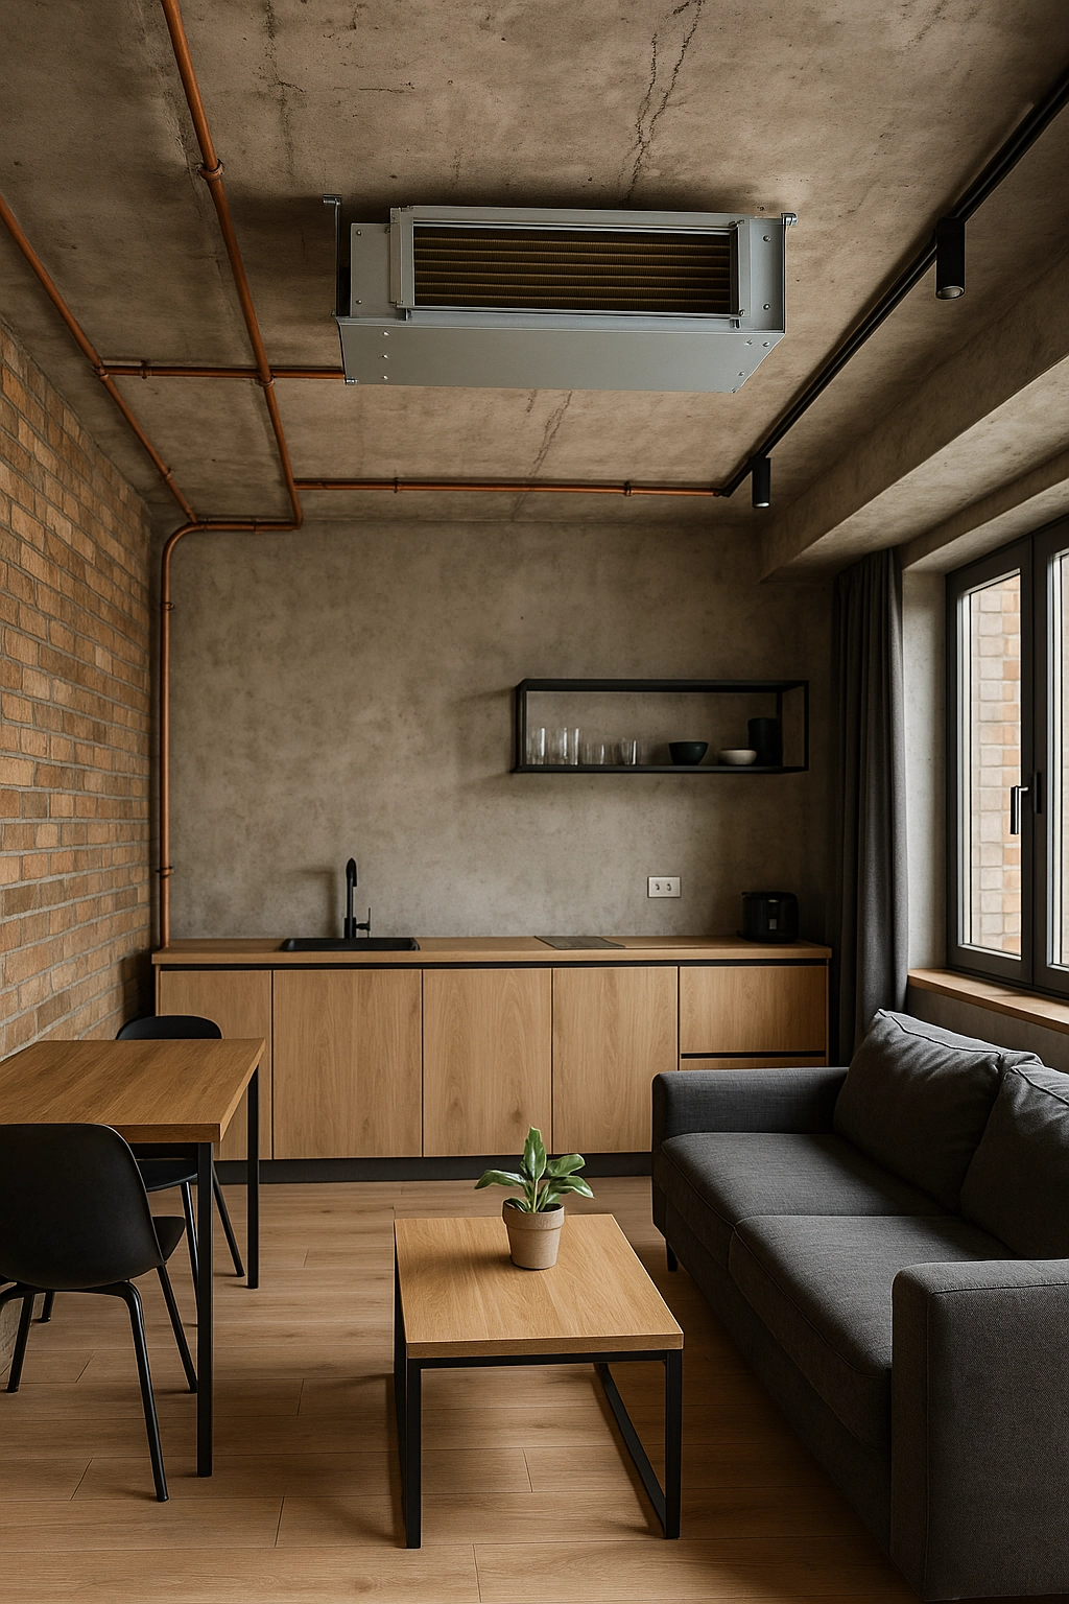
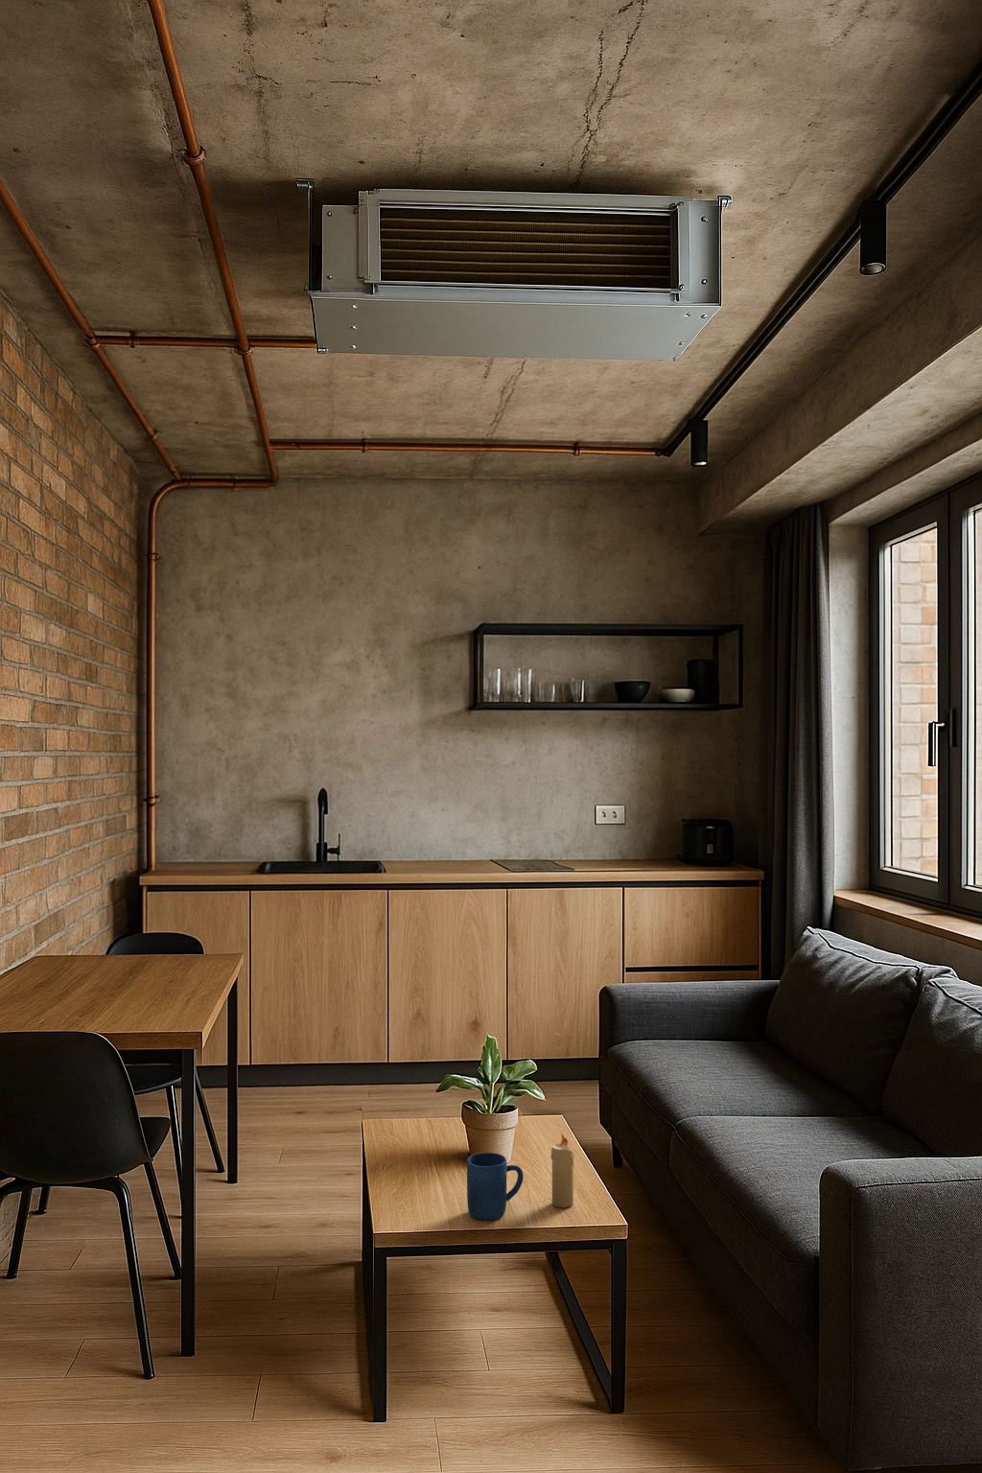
+ mug [466,1152,525,1221]
+ candle [550,1133,575,1209]
